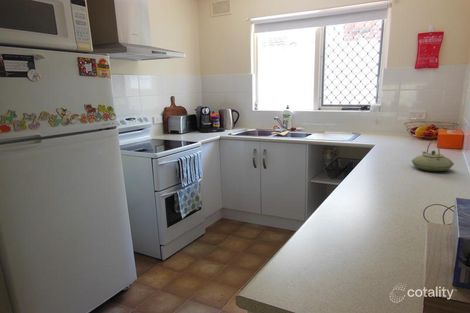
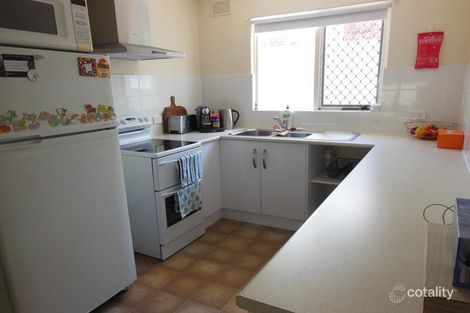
- teapot [411,139,455,172]
